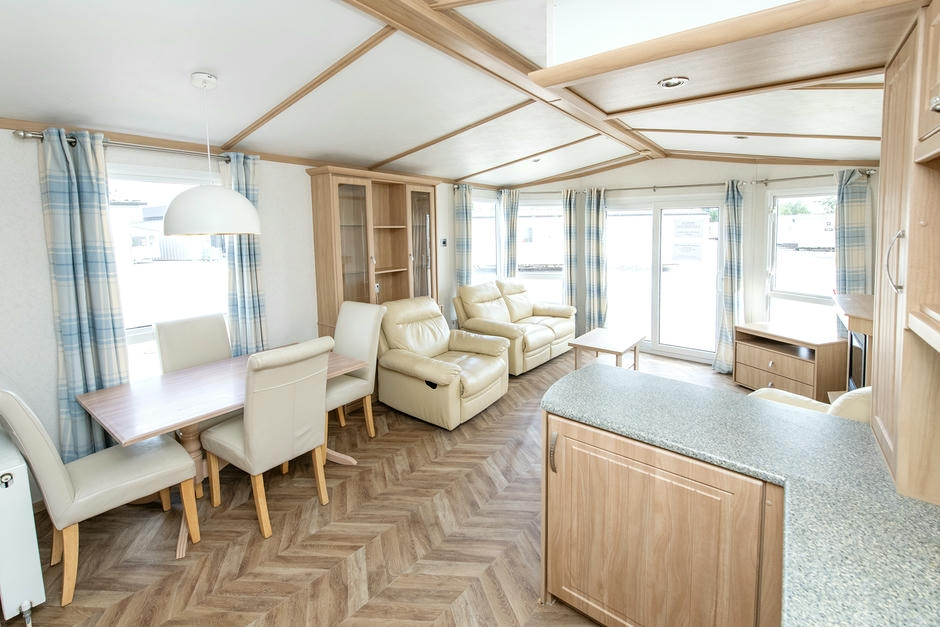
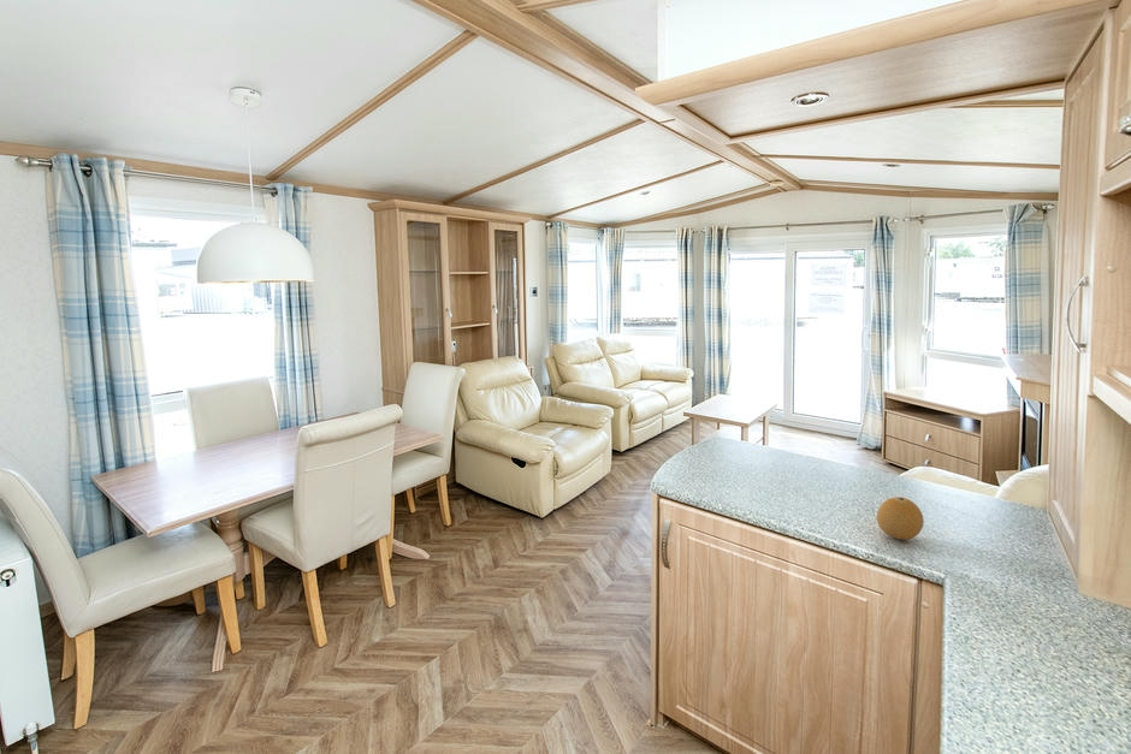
+ fruit [876,495,925,541]
